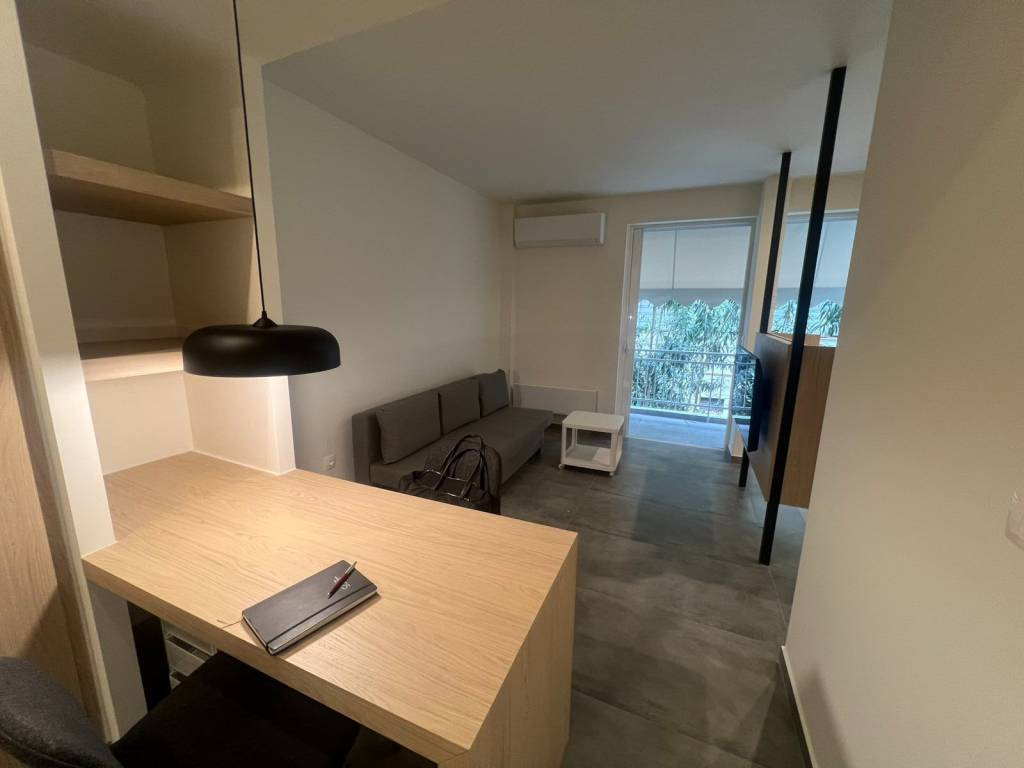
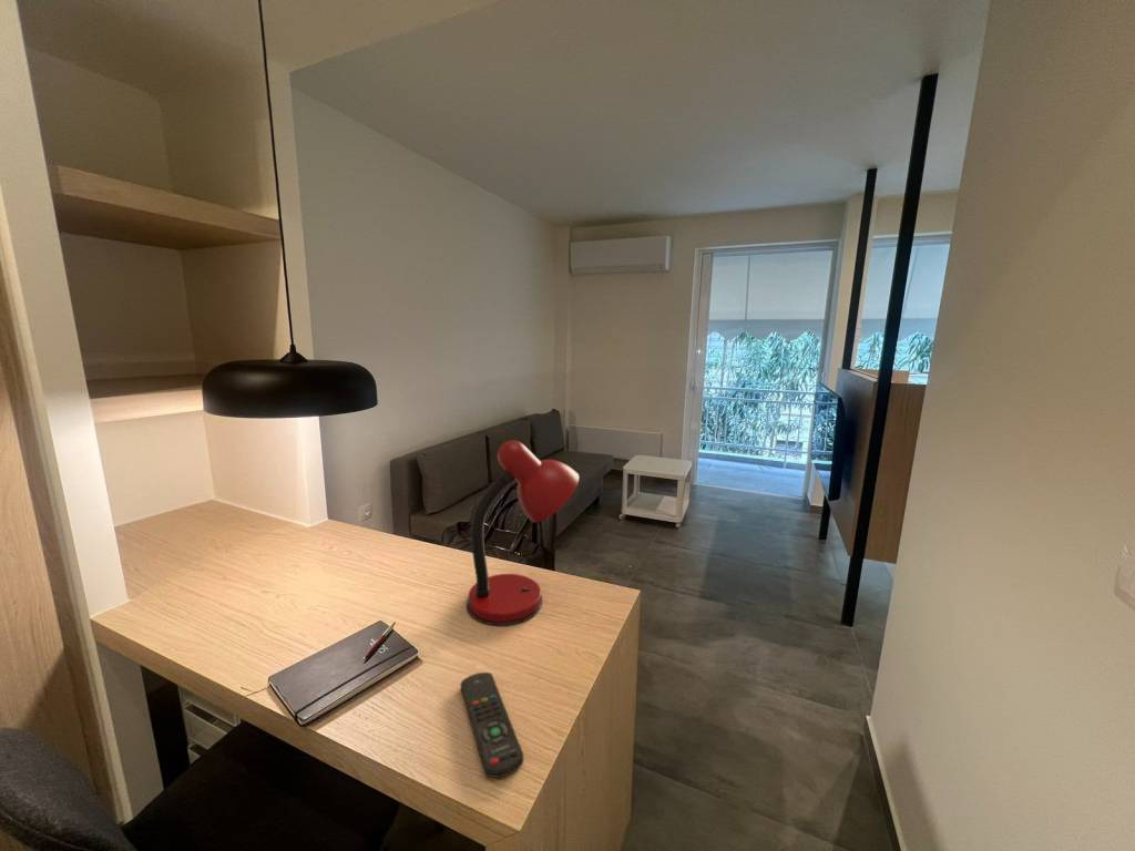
+ remote control [460,671,524,779]
+ desk lamp [466,439,580,626]
